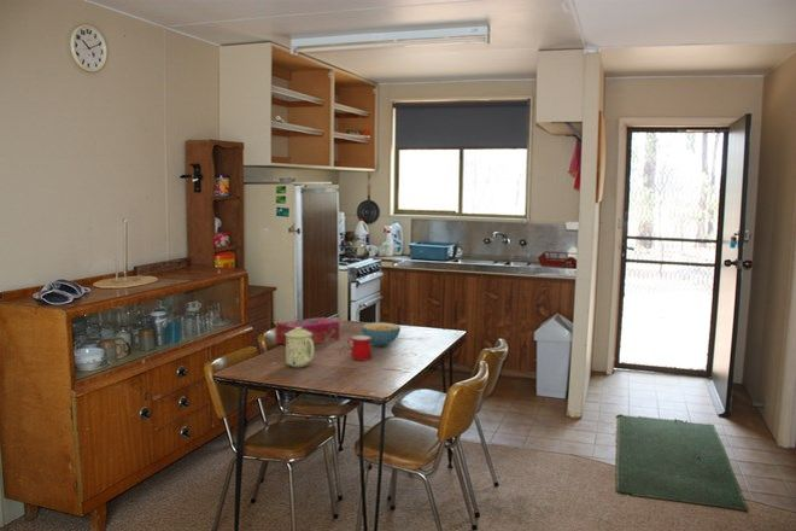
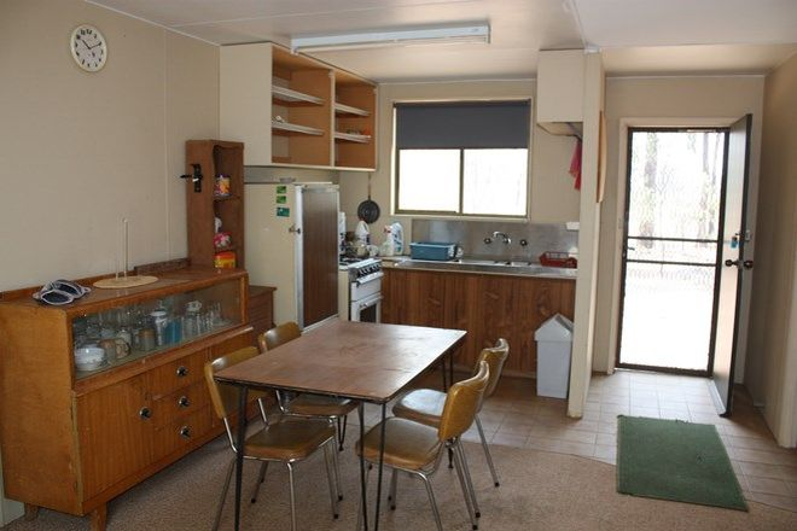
- cereal bowl [361,321,402,348]
- mug [285,327,316,368]
- tissue box [275,316,340,346]
- mug [346,334,373,362]
